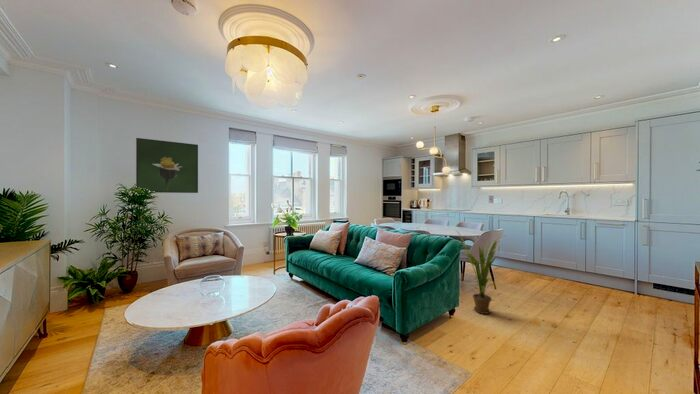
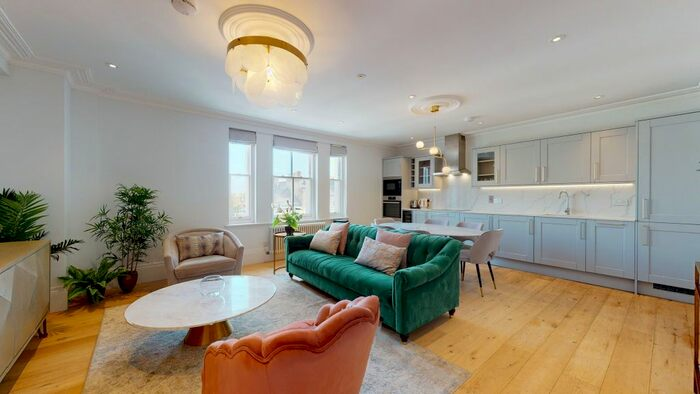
- house plant [456,231,508,315]
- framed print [135,137,199,194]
